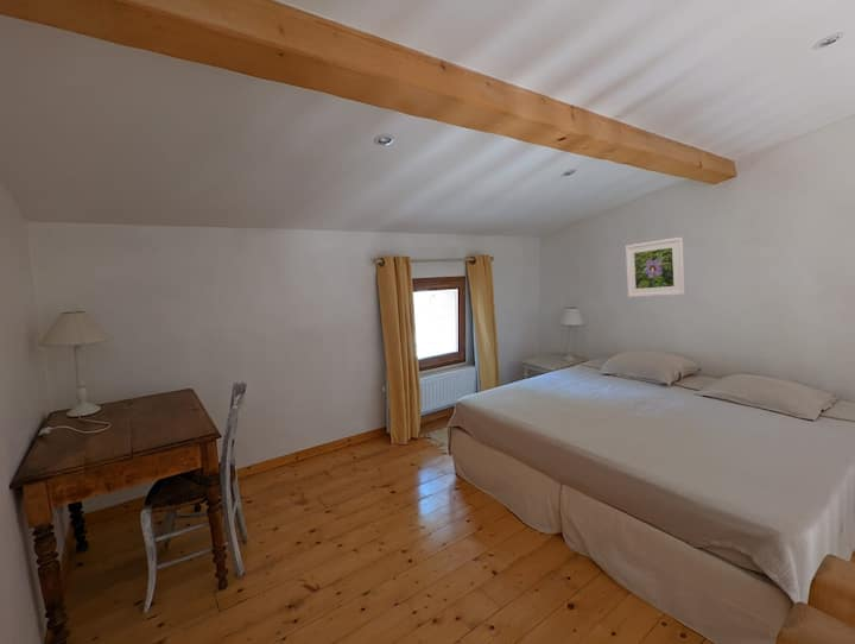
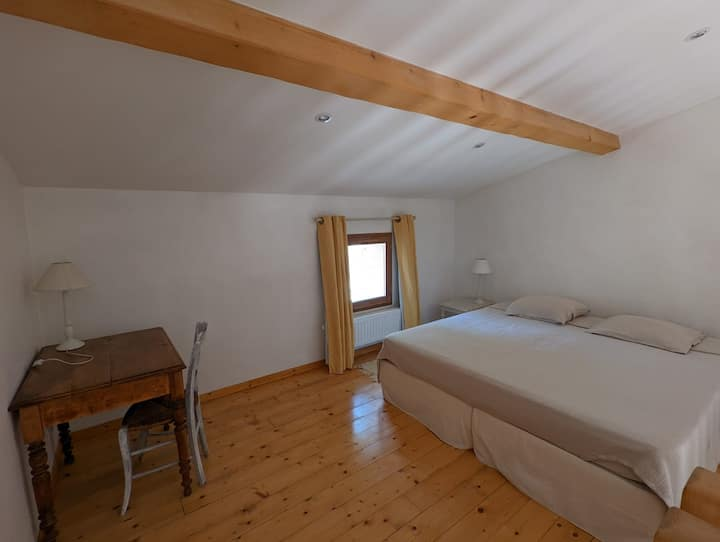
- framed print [625,236,685,298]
